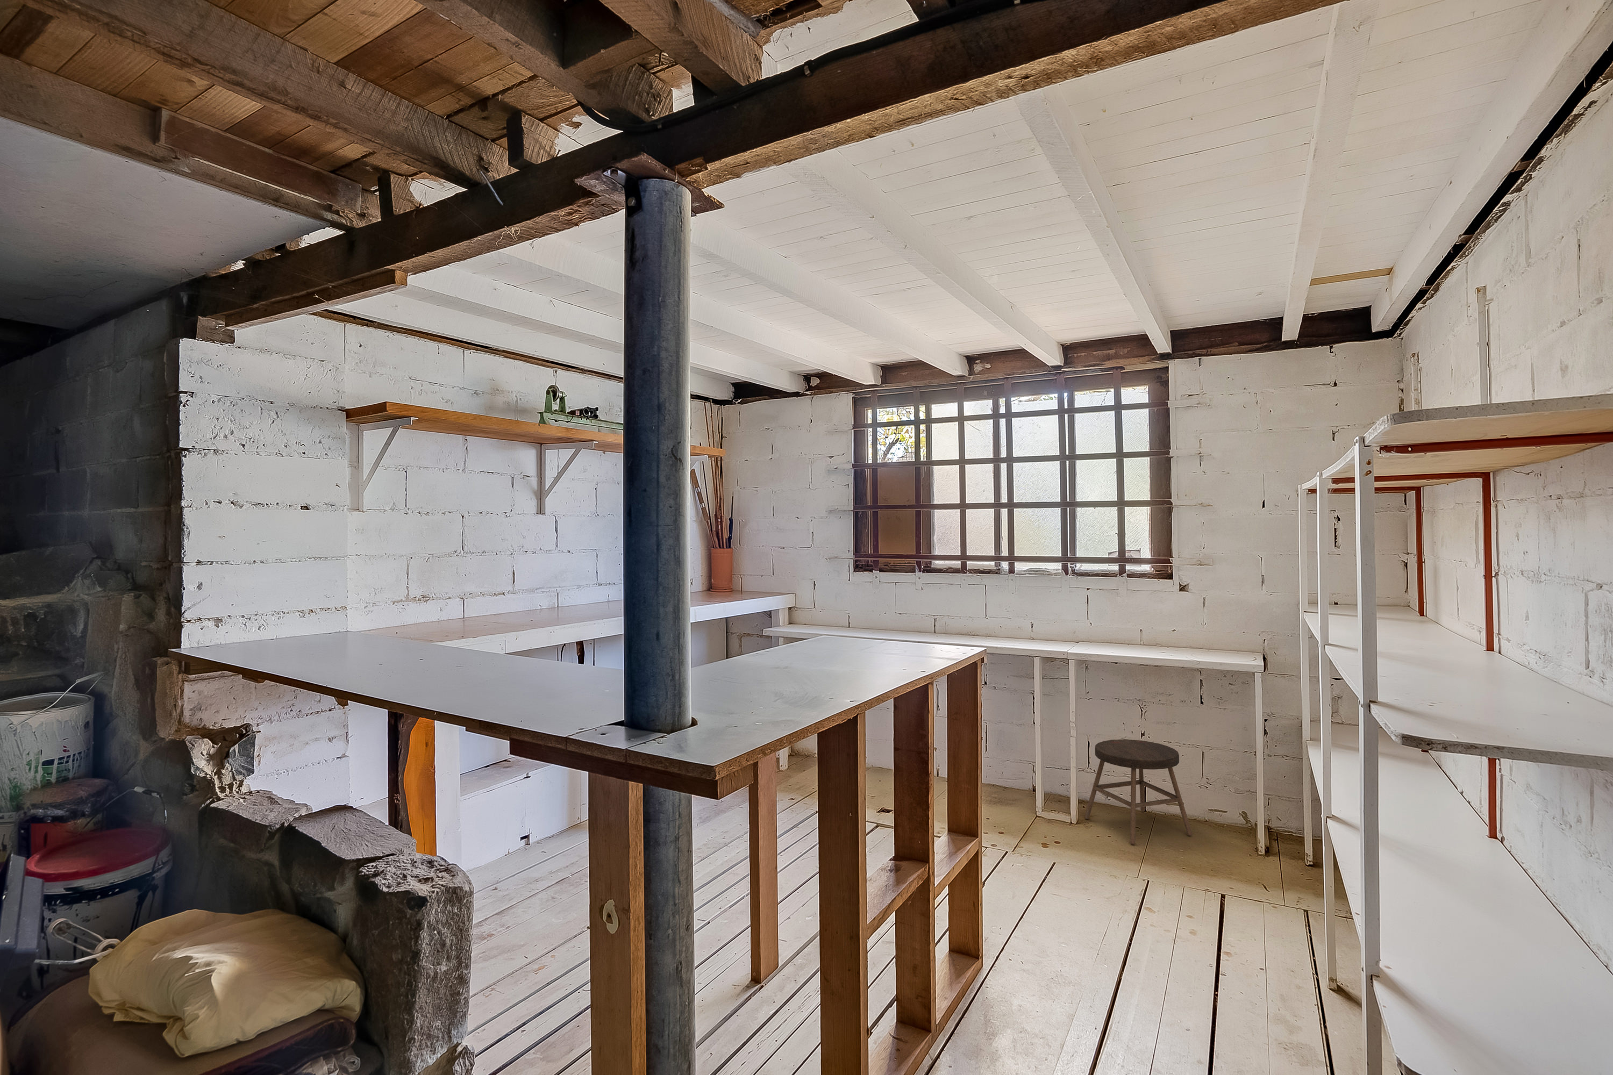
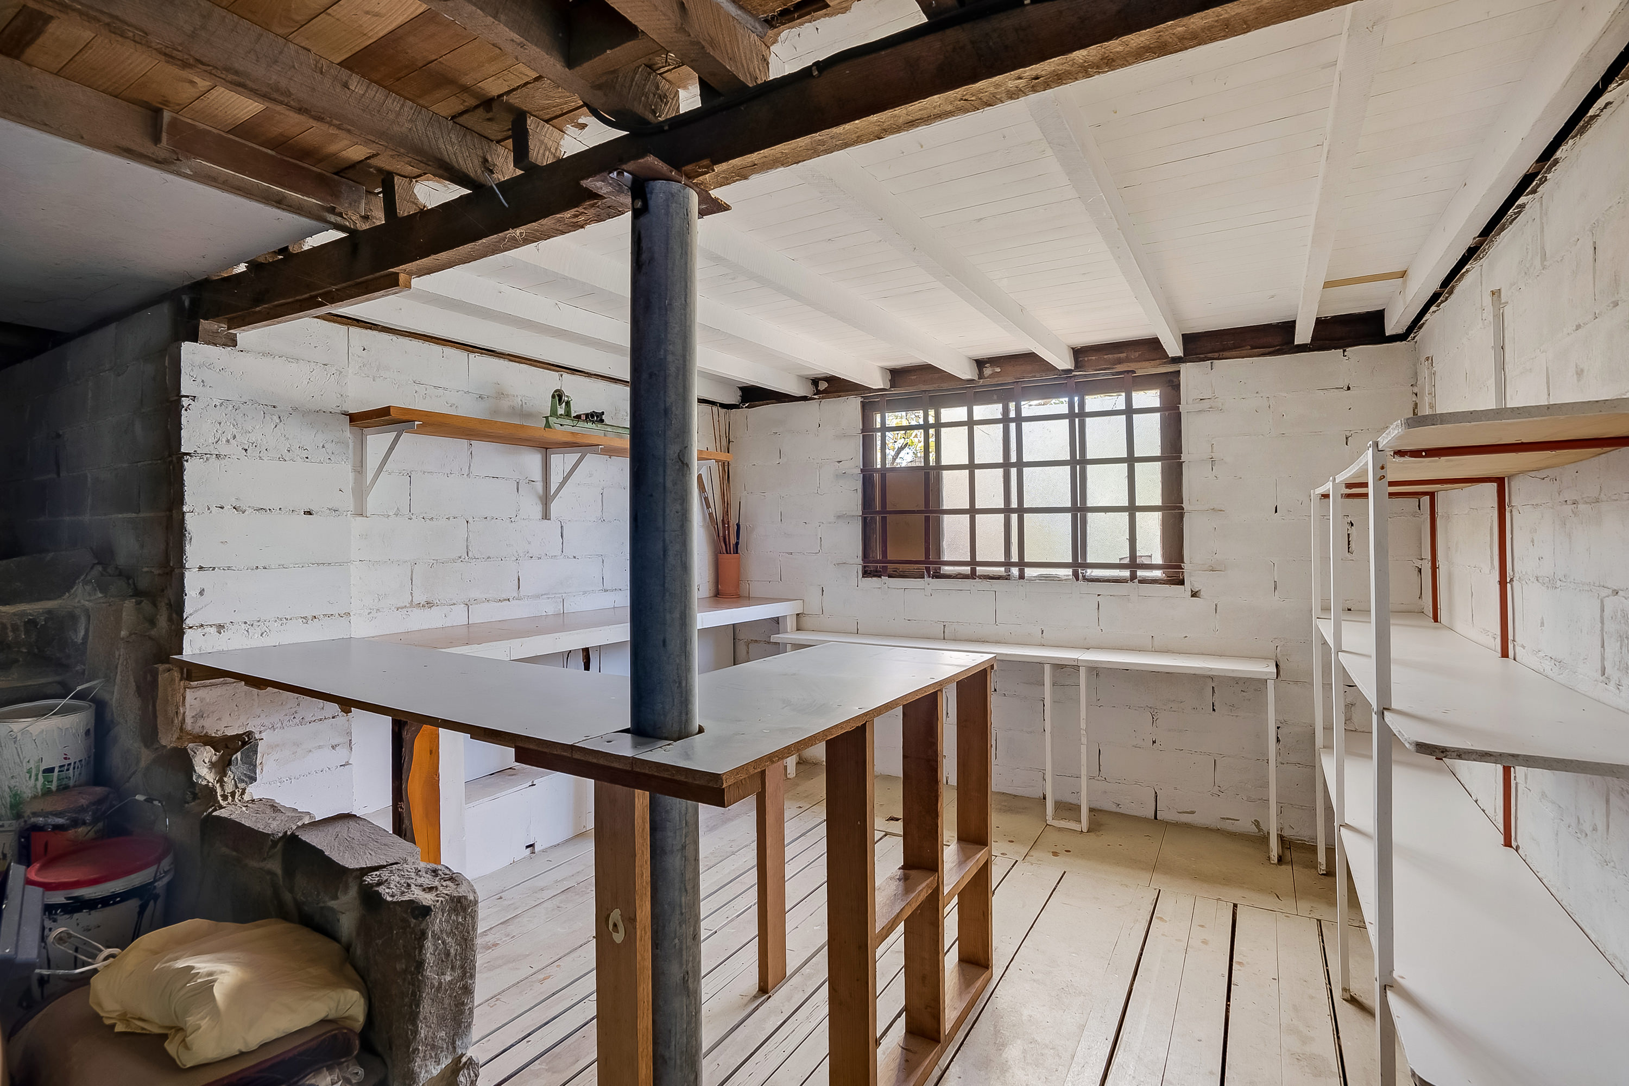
- stool [1084,739,1193,845]
